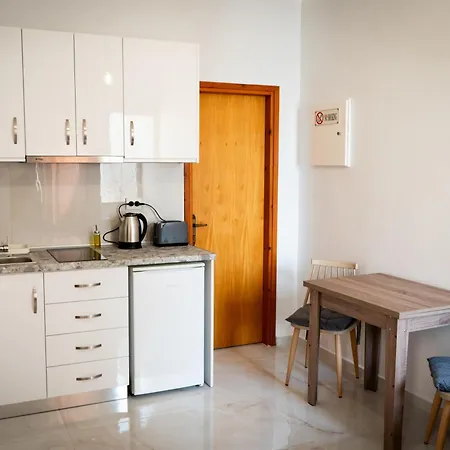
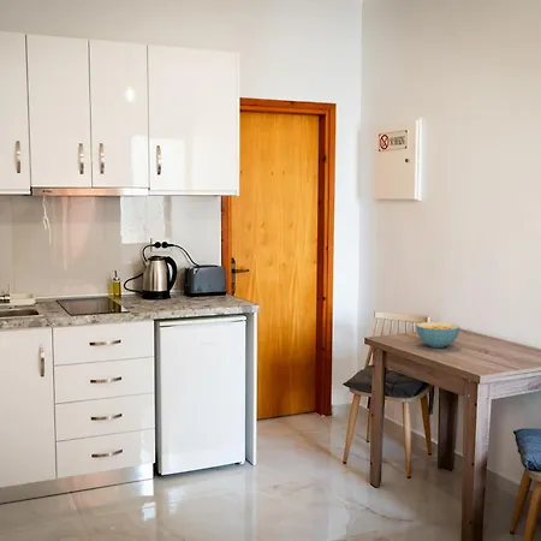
+ cereal bowl [415,321,462,349]
